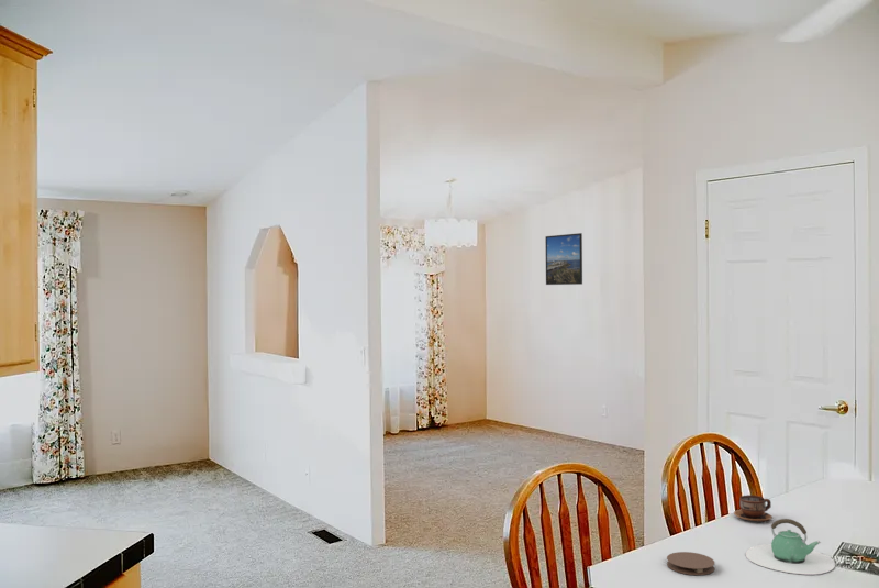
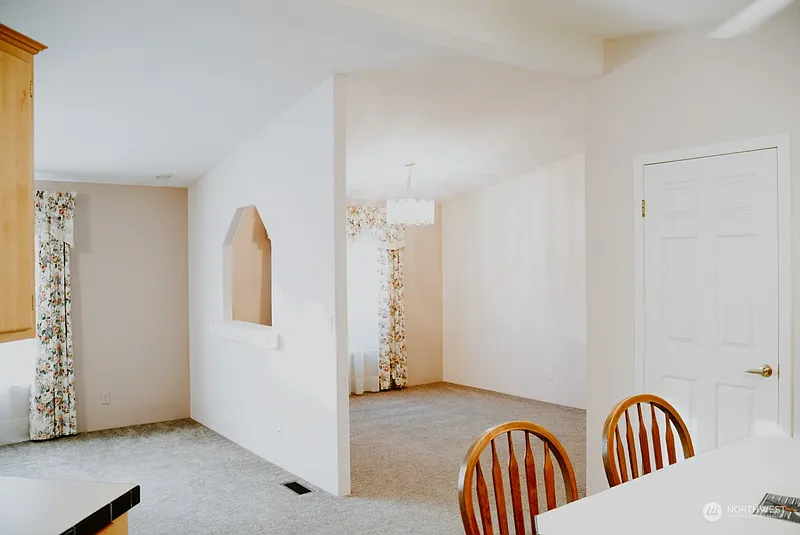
- teapot [745,518,836,576]
- coaster [666,551,715,576]
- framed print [544,232,583,286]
- cup [733,493,774,523]
